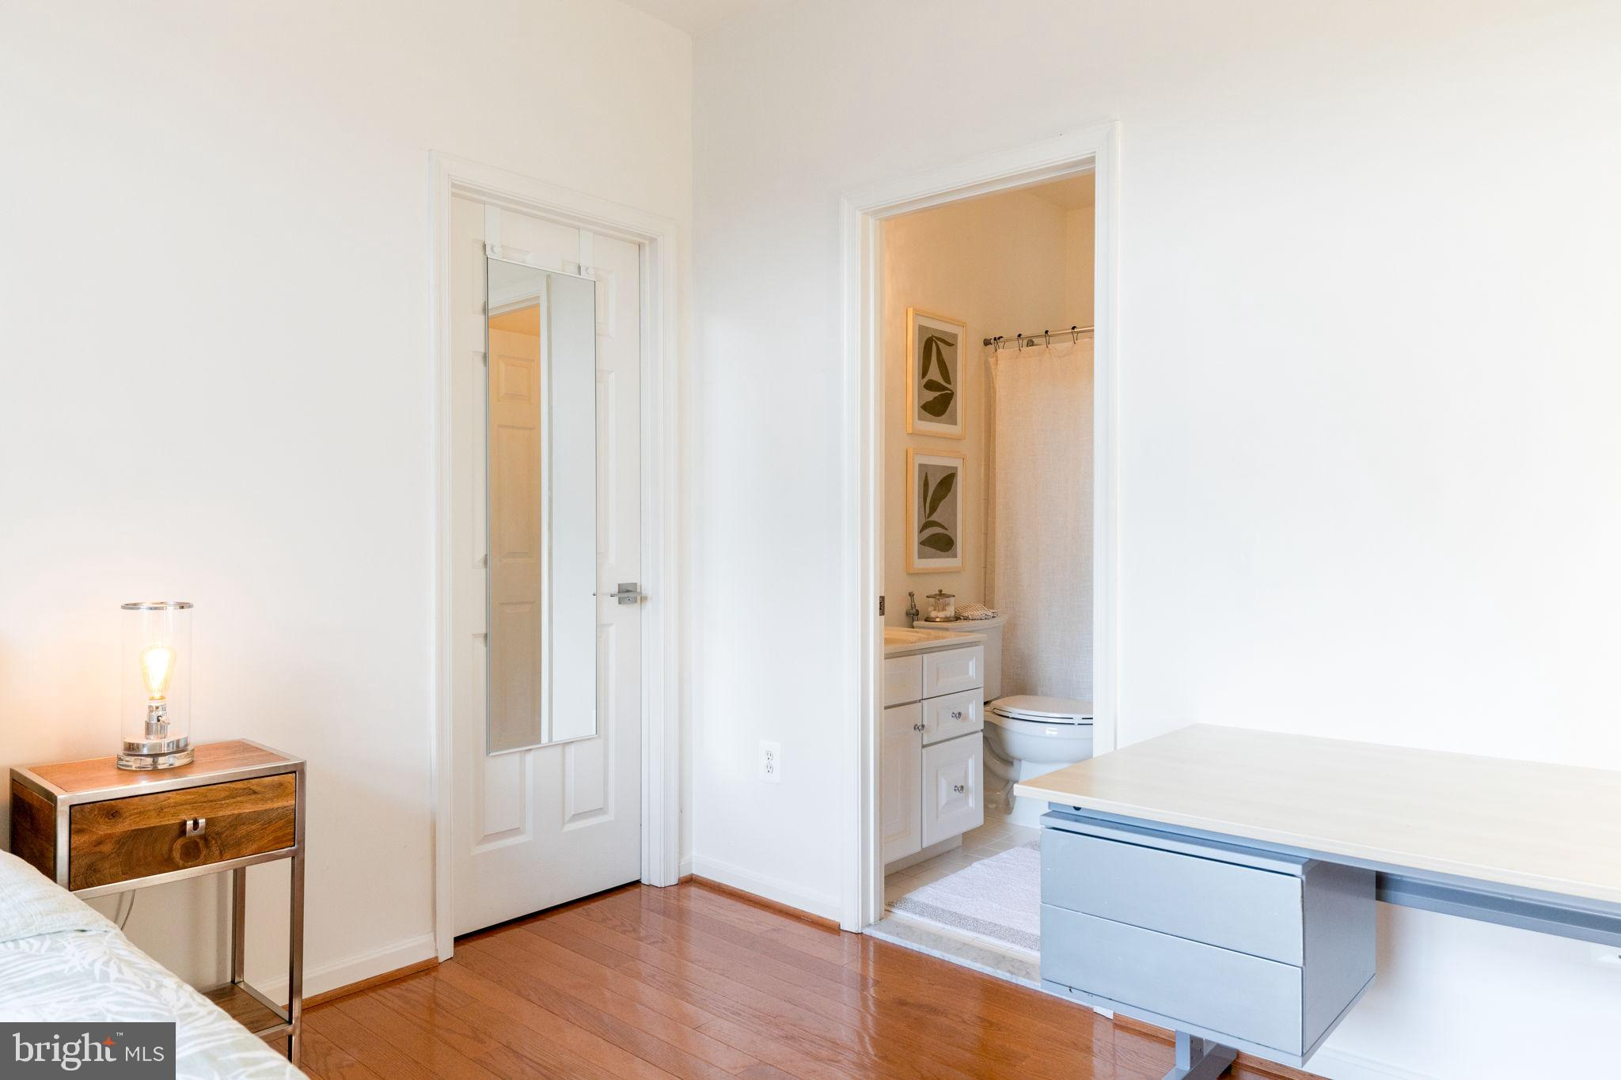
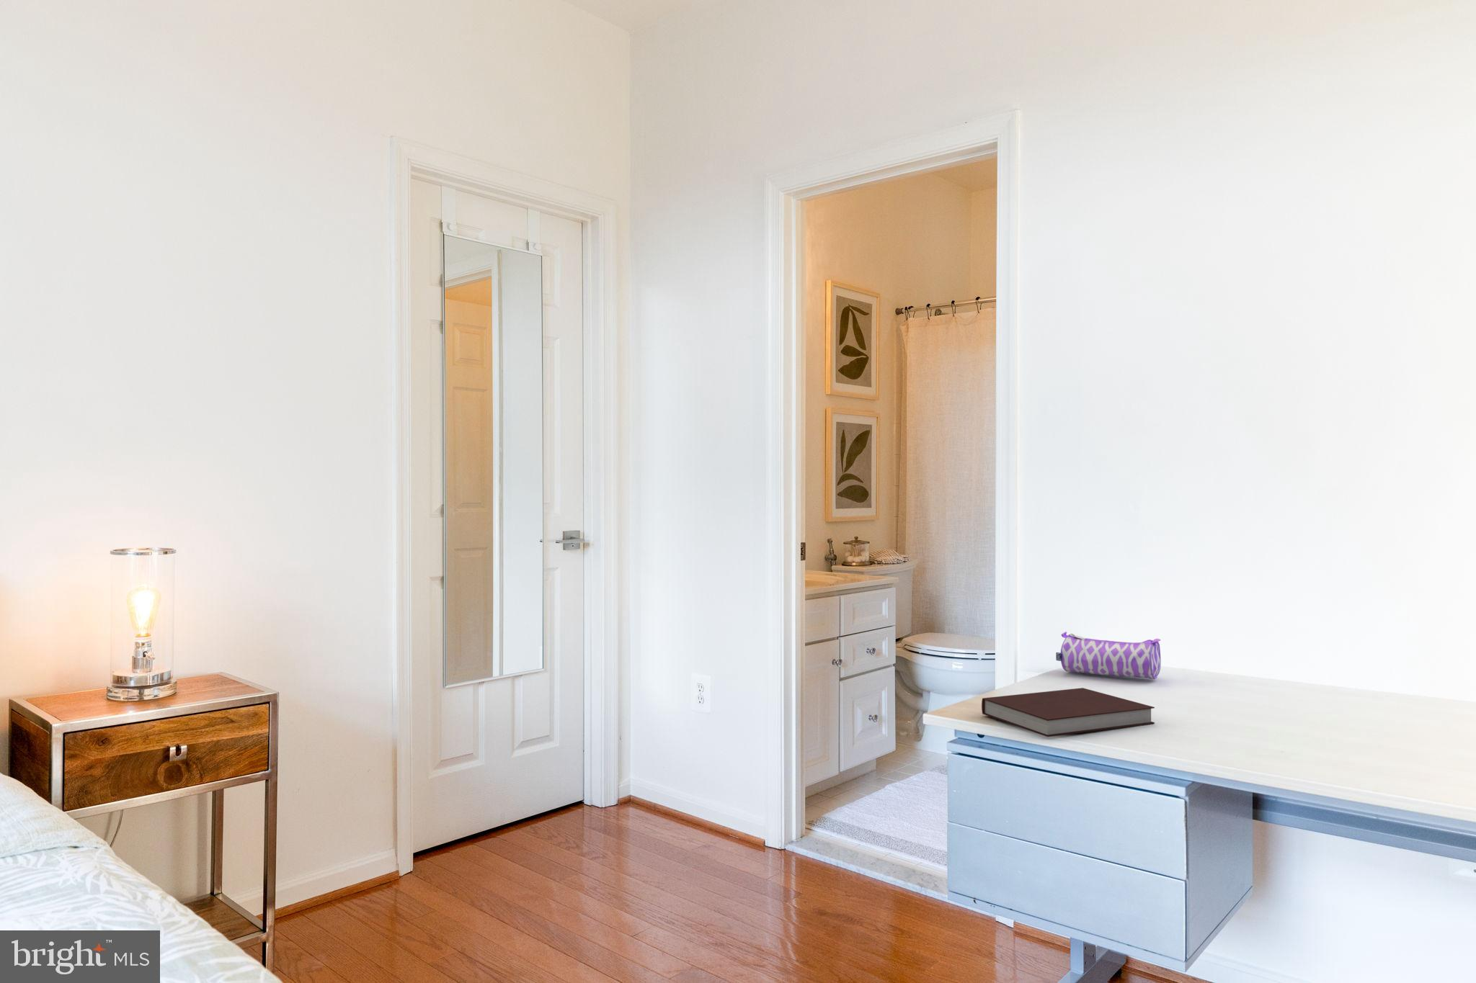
+ notebook [981,687,1156,737]
+ pencil case [1055,631,1162,680]
